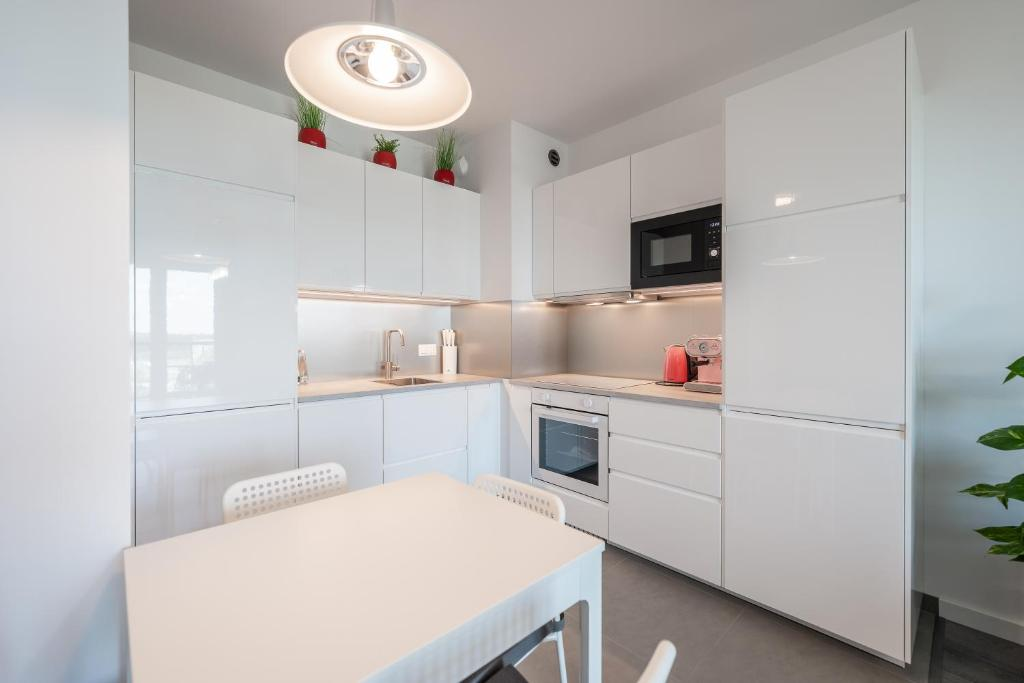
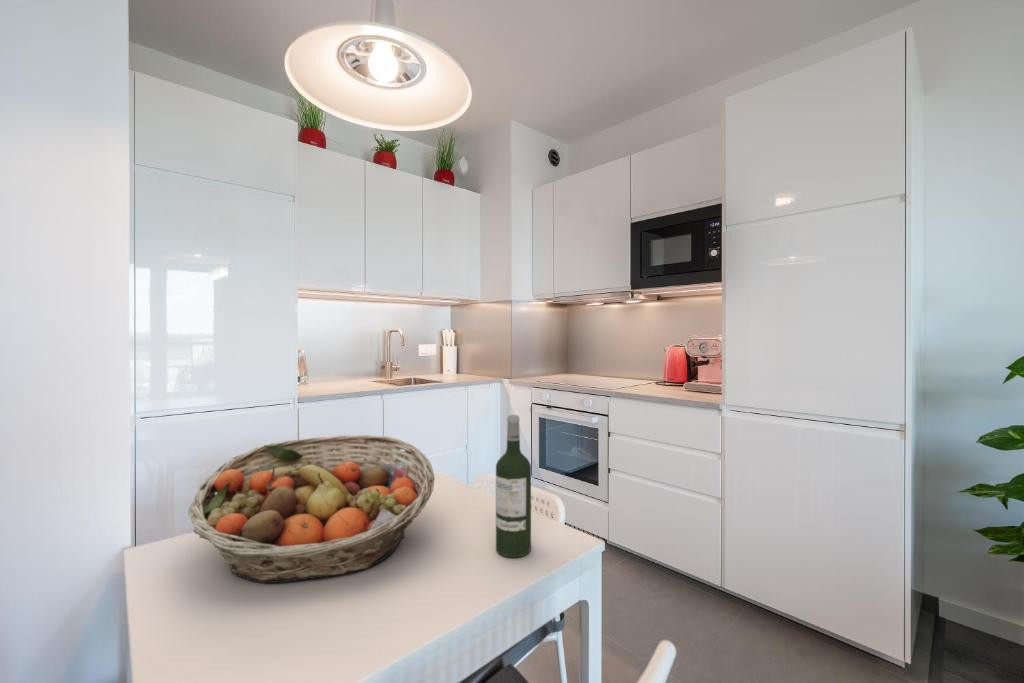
+ fruit basket [187,434,435,584]
+ wine bottle [495,414,532,559]
